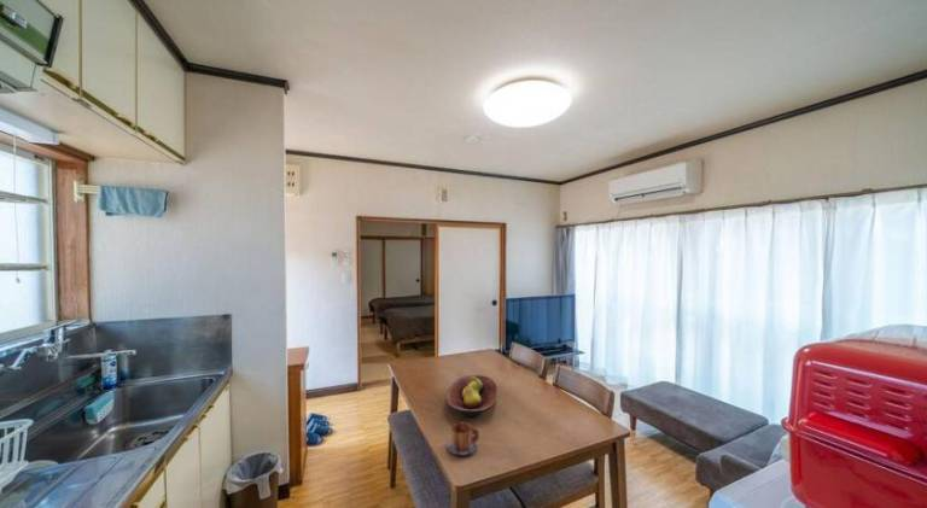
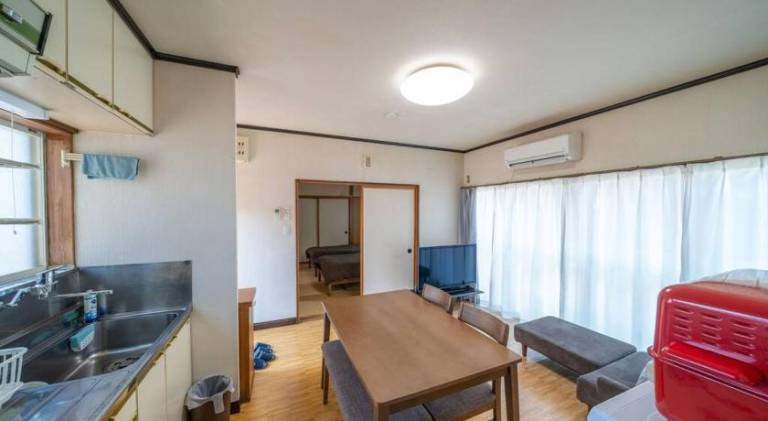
- fruit bowl [445,374,499,419]
- mug [445,421,480,456]
